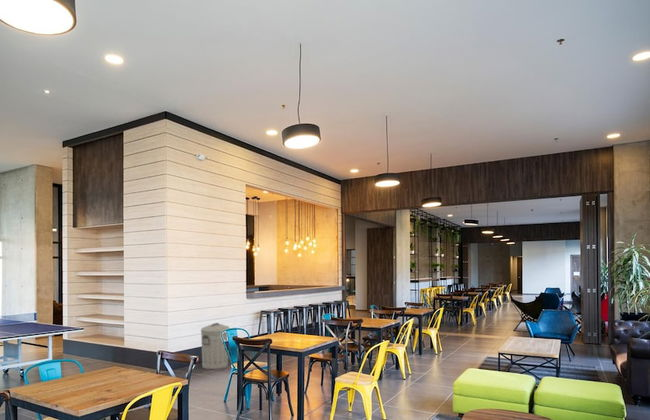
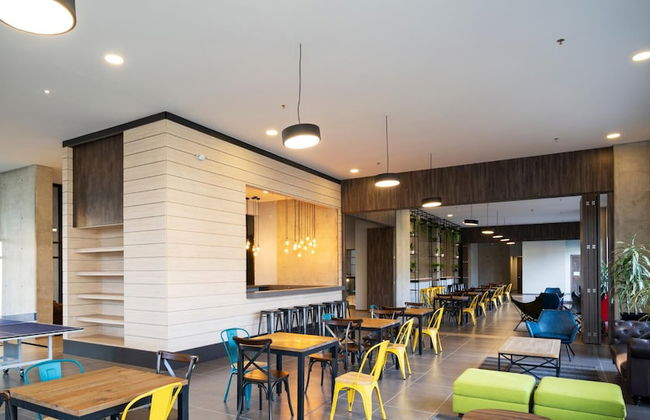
- trash can [200,322,230,370]
